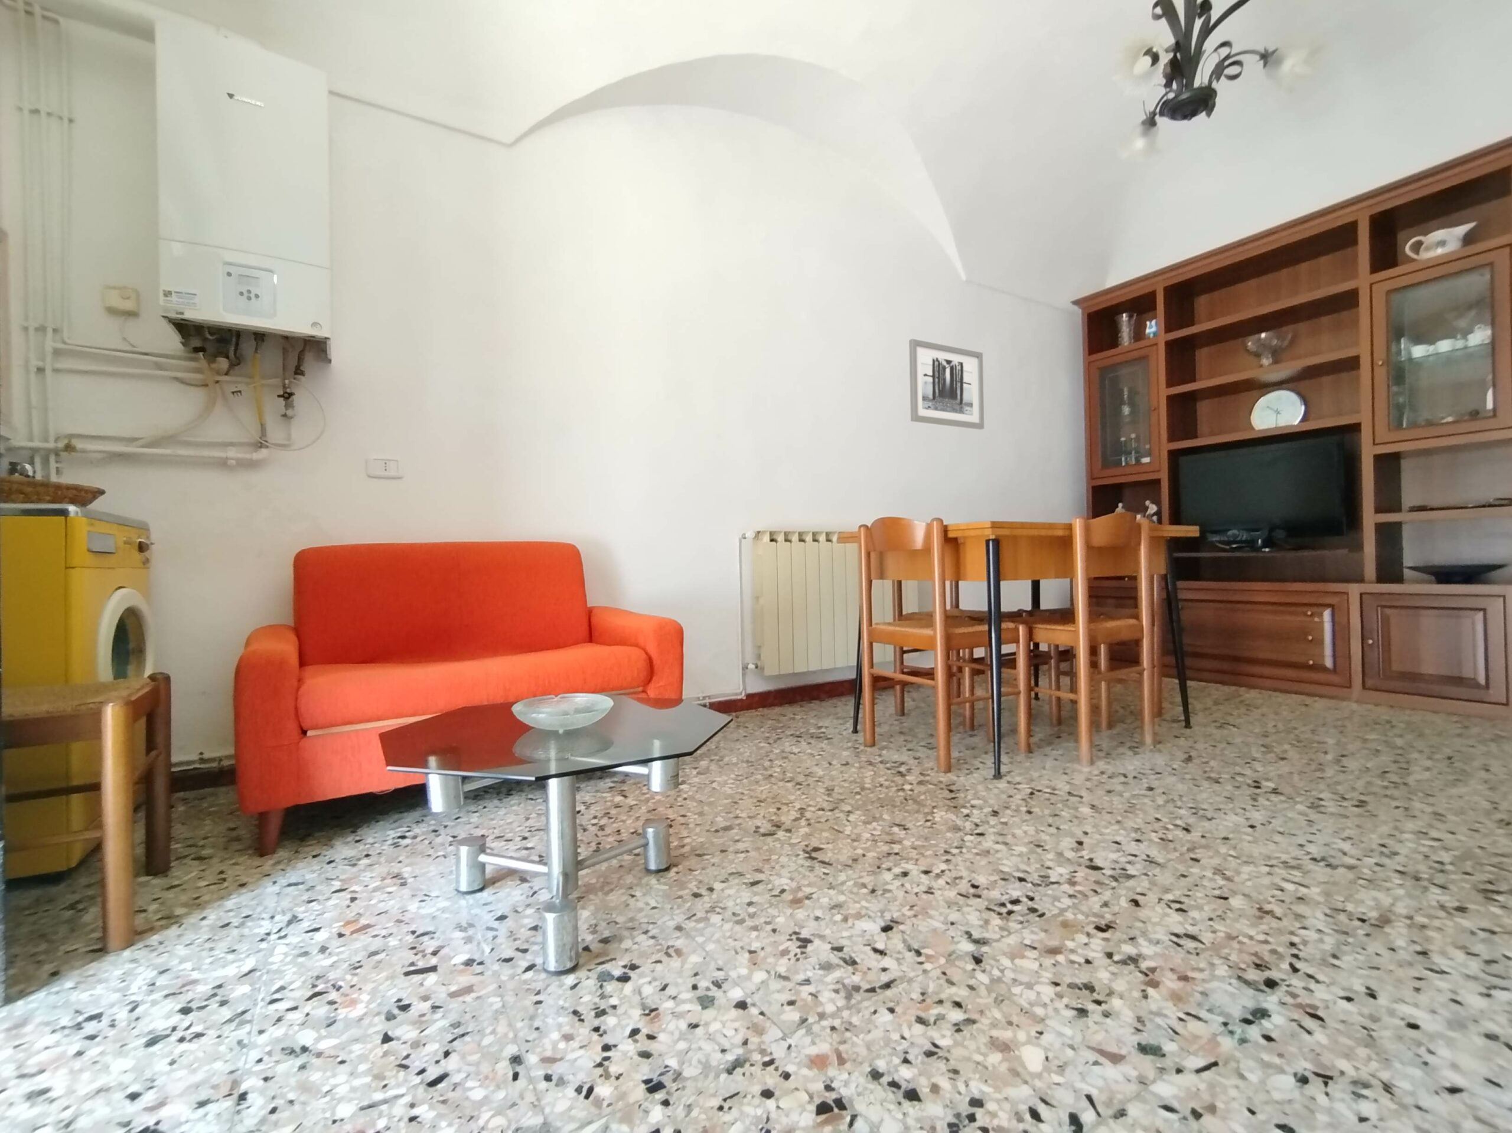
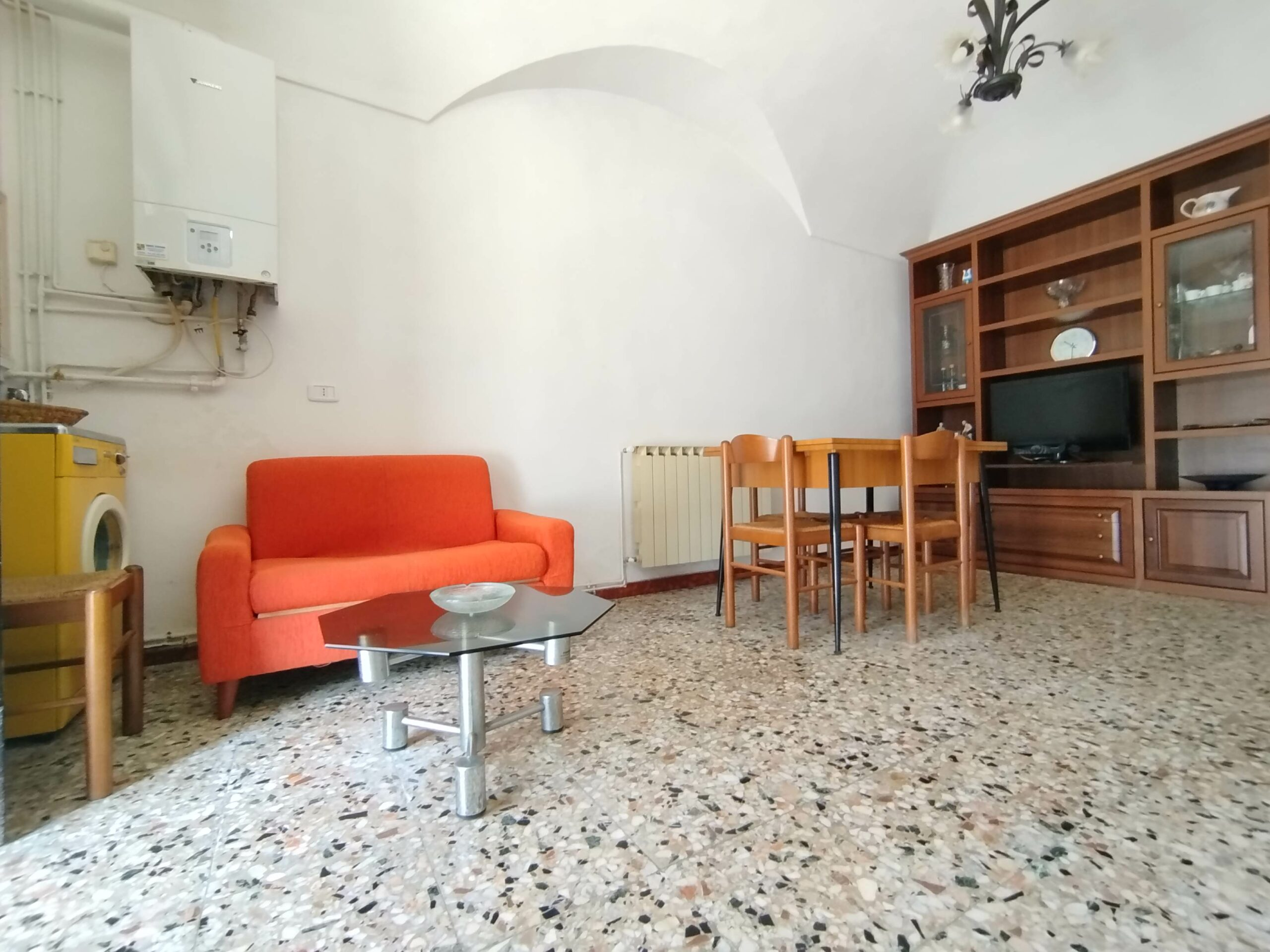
- wall art [908,338,985,430]
